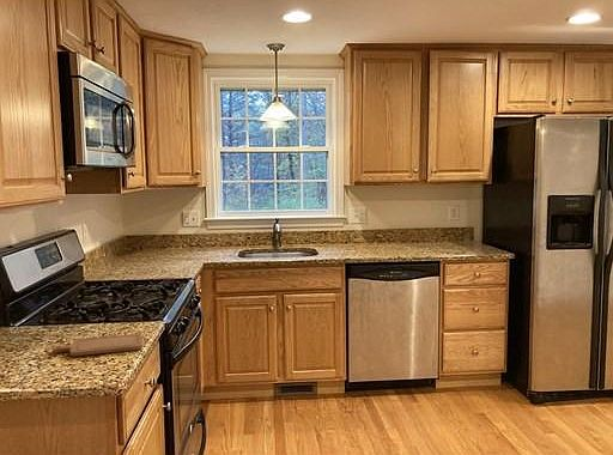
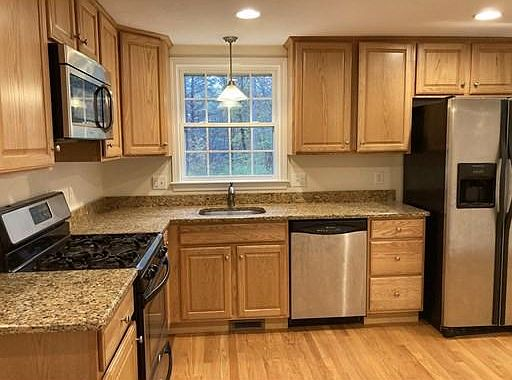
- chopping board [51,333,144,357]
